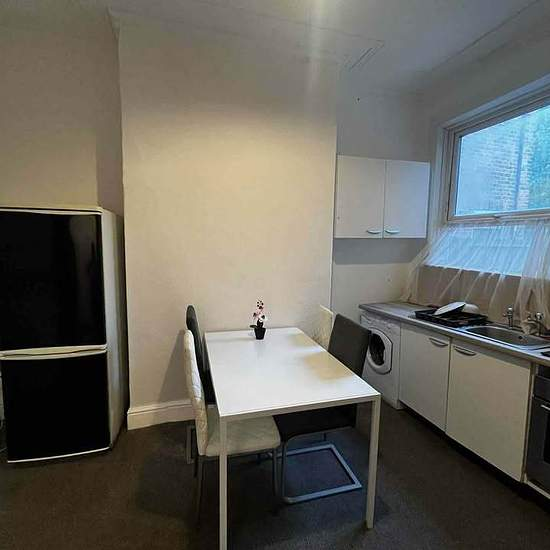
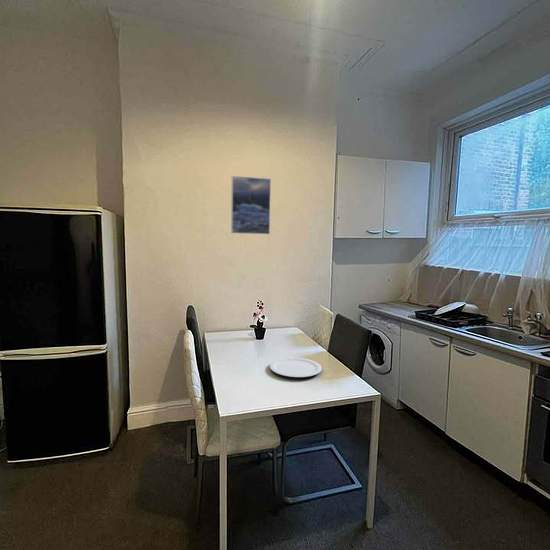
+ plate [269,357,323,379]
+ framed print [230,175,272,235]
